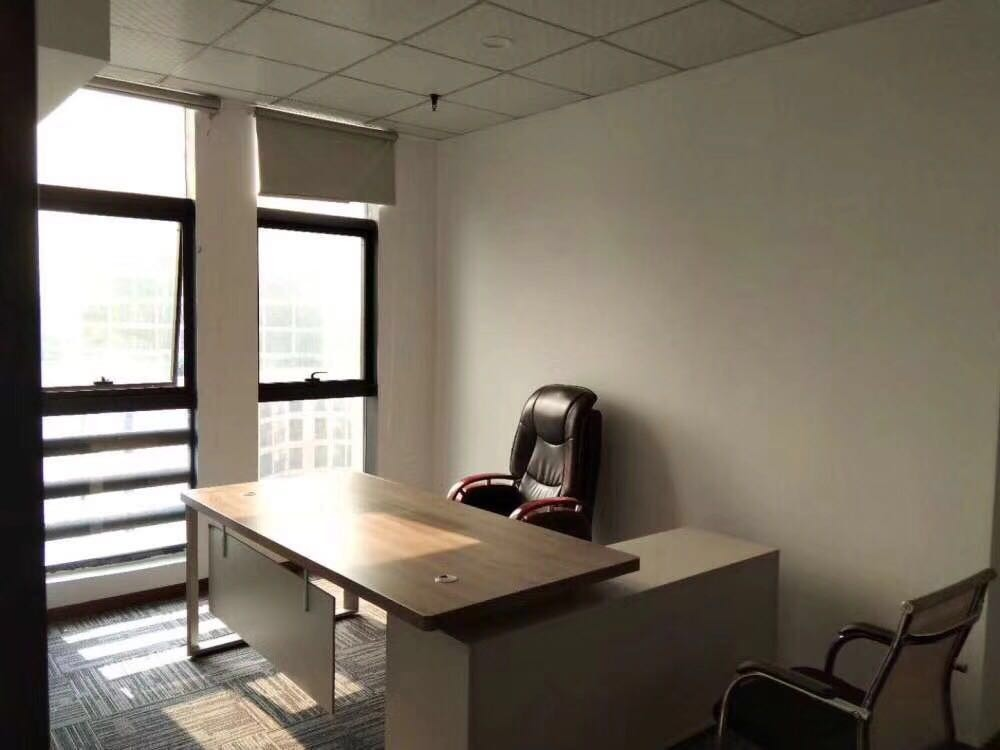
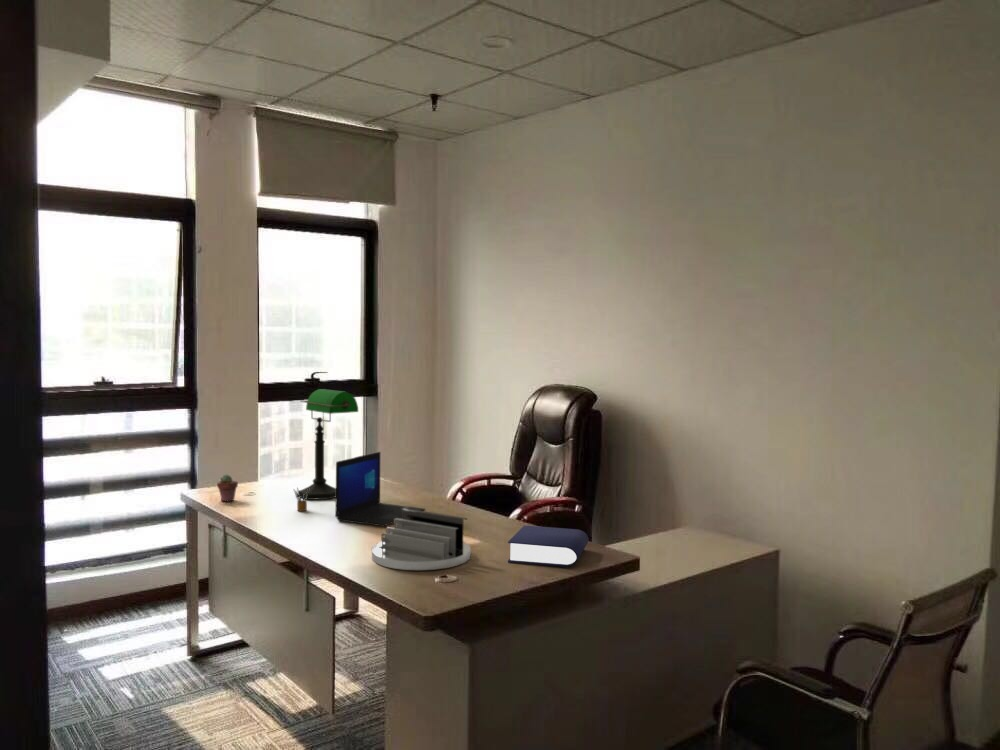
+ pencil box [293,486,310,512]
+ desk lamp [299,388,359,501]
+ laptop [334,451,426,527]
+ desk organizer [371,509,472,571]
+ potted succulent [216,474,239,503]
+ book [507,525,590,568]
